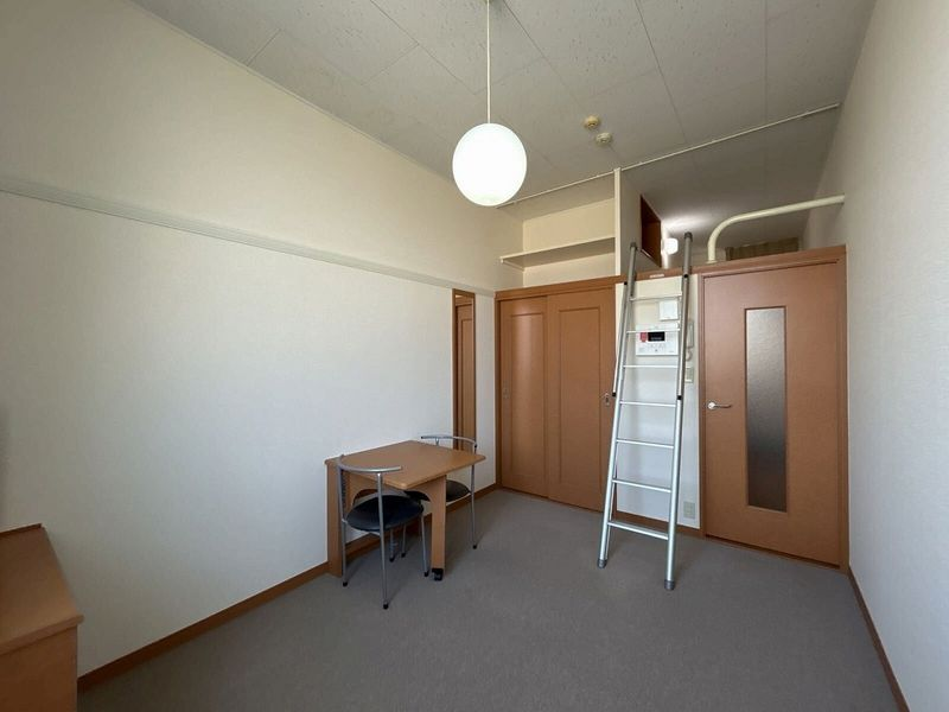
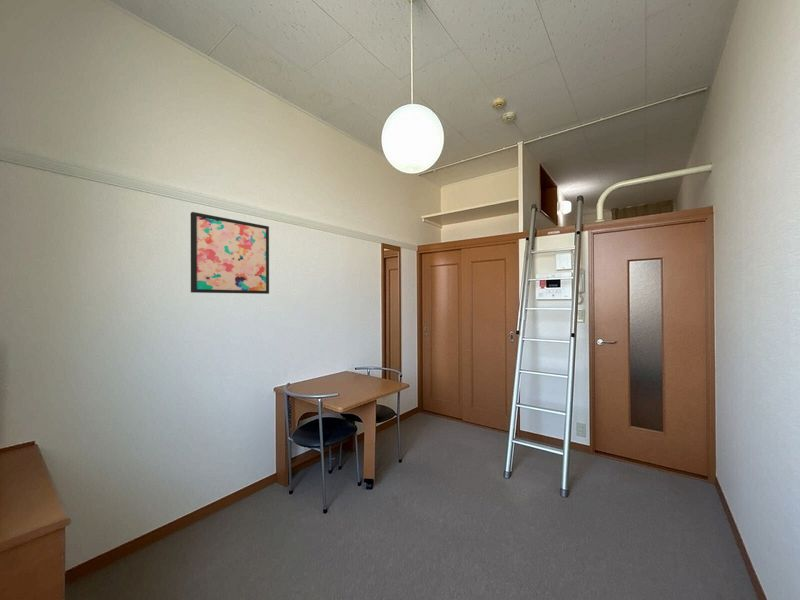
+ wall art [190,211,270,295]
